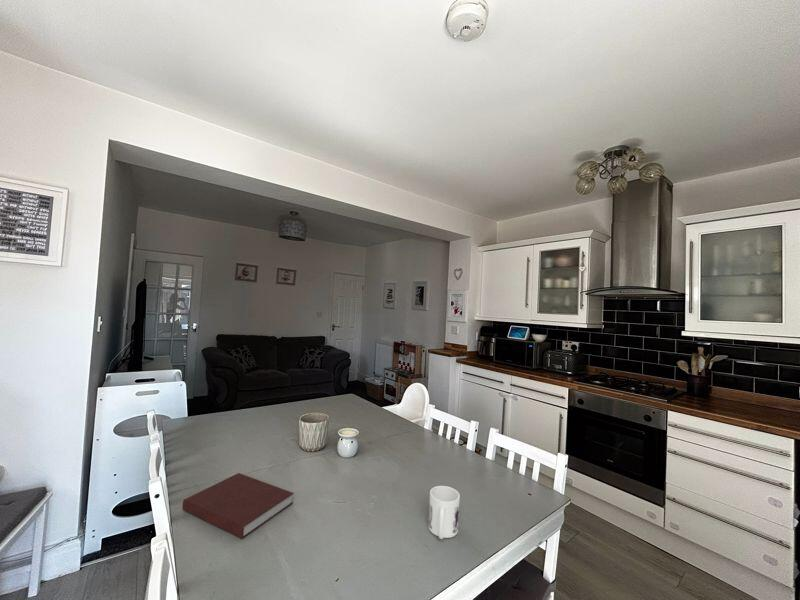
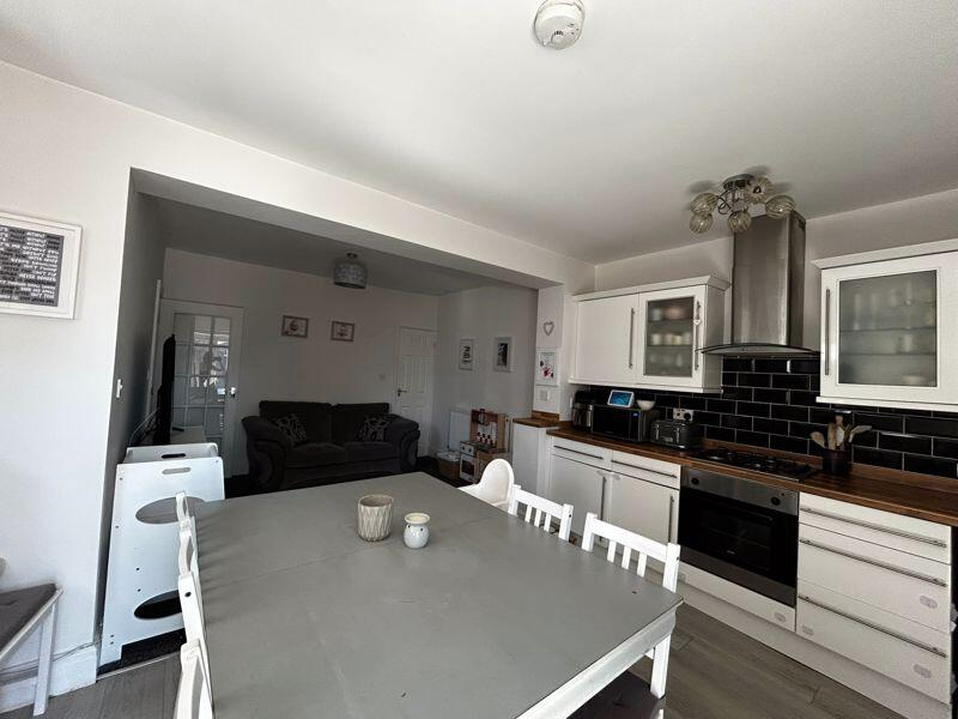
- mug [427,485,461,540]
- notebook [181,472,295,540]
